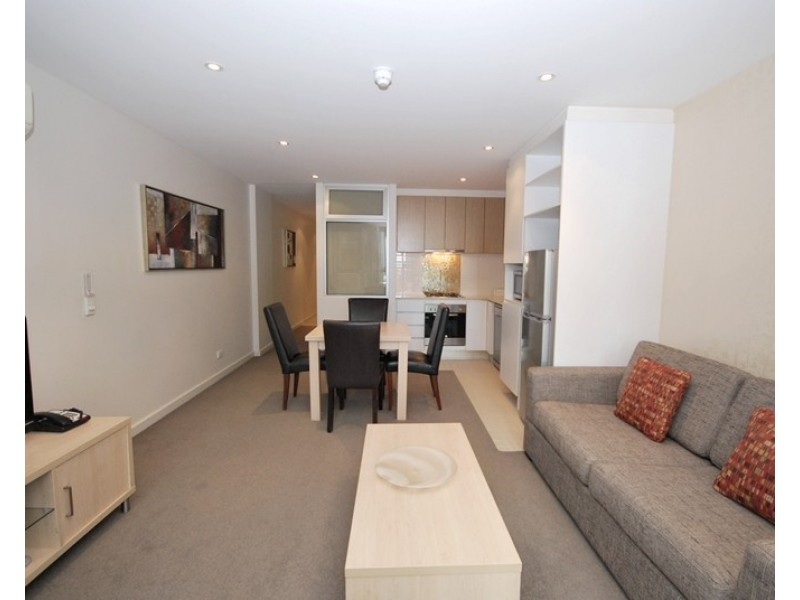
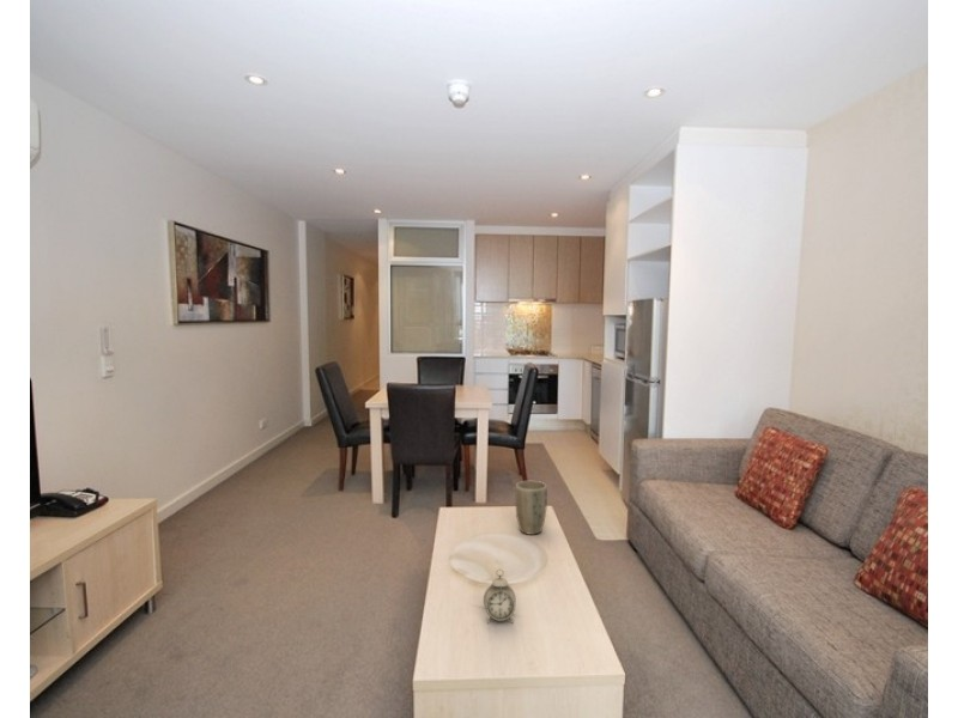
+ plant pot [515,480,548,536]
+ alarm clock [483,568,517,625]
